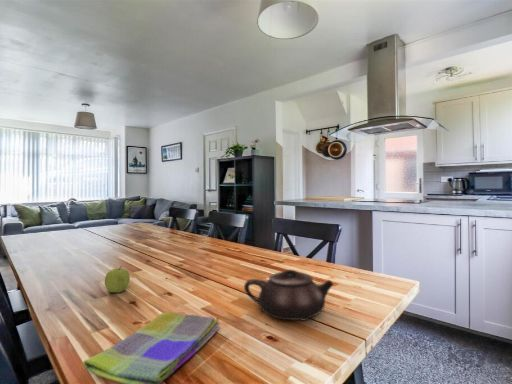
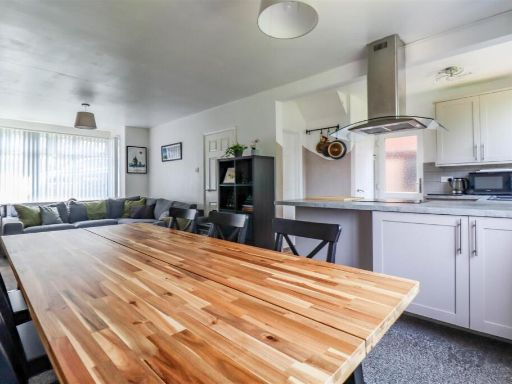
- fruit [104,265,131,294]
- teapot [243,269,335,322]
- dish towel [82,311,221,384]
